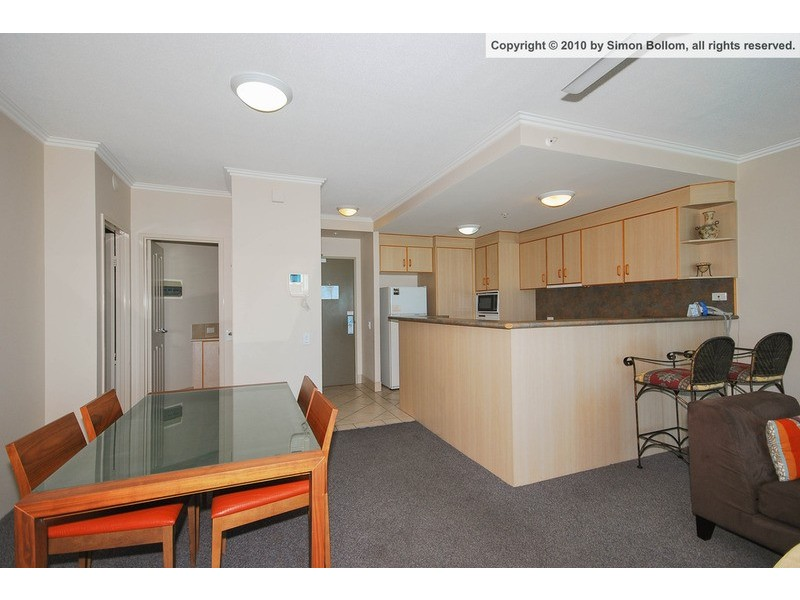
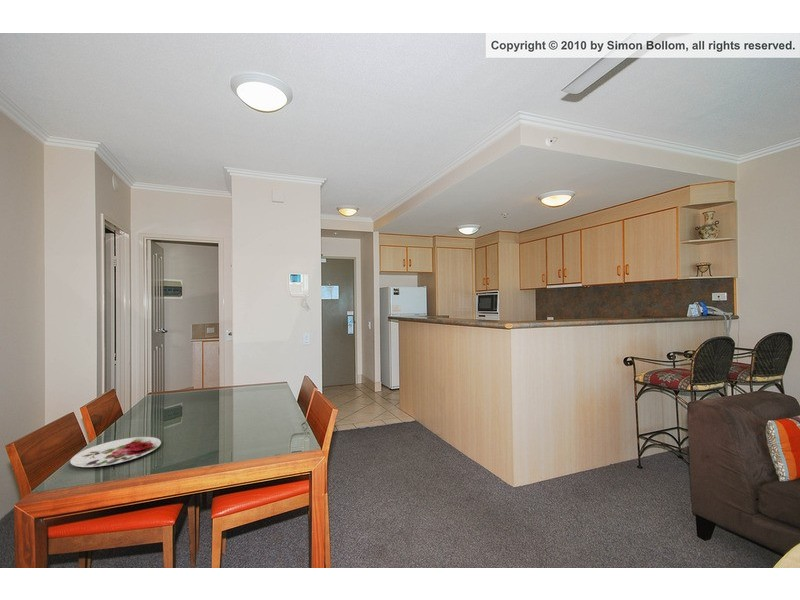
+ plate [69,436,162,468]
